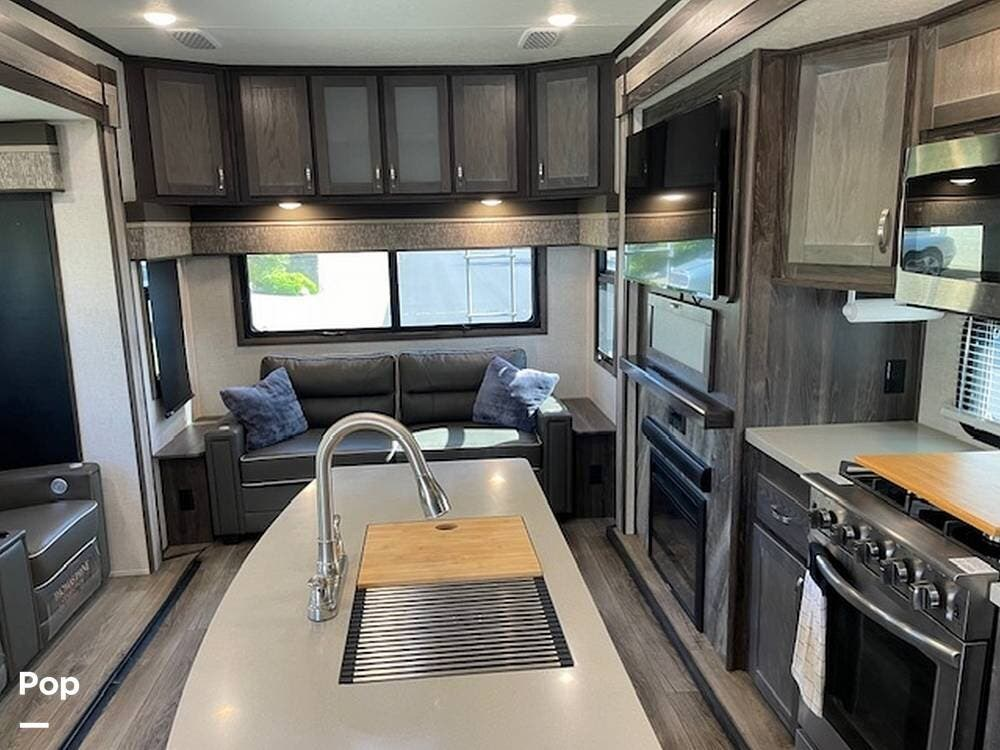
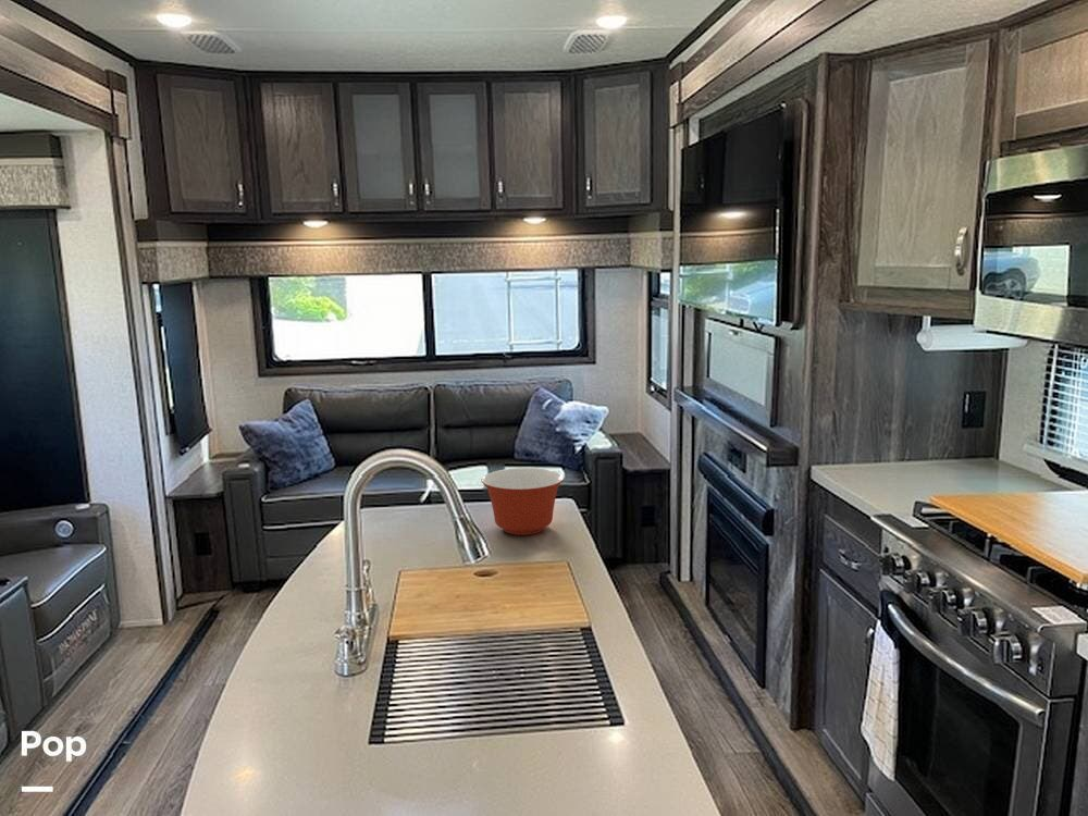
+ mixing bowl [480,467,565,536]
